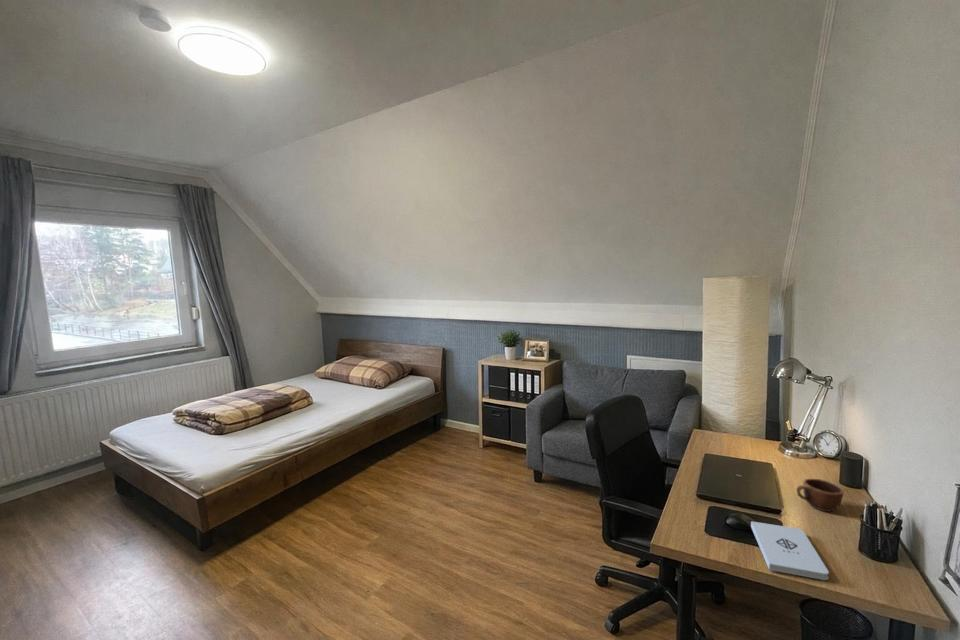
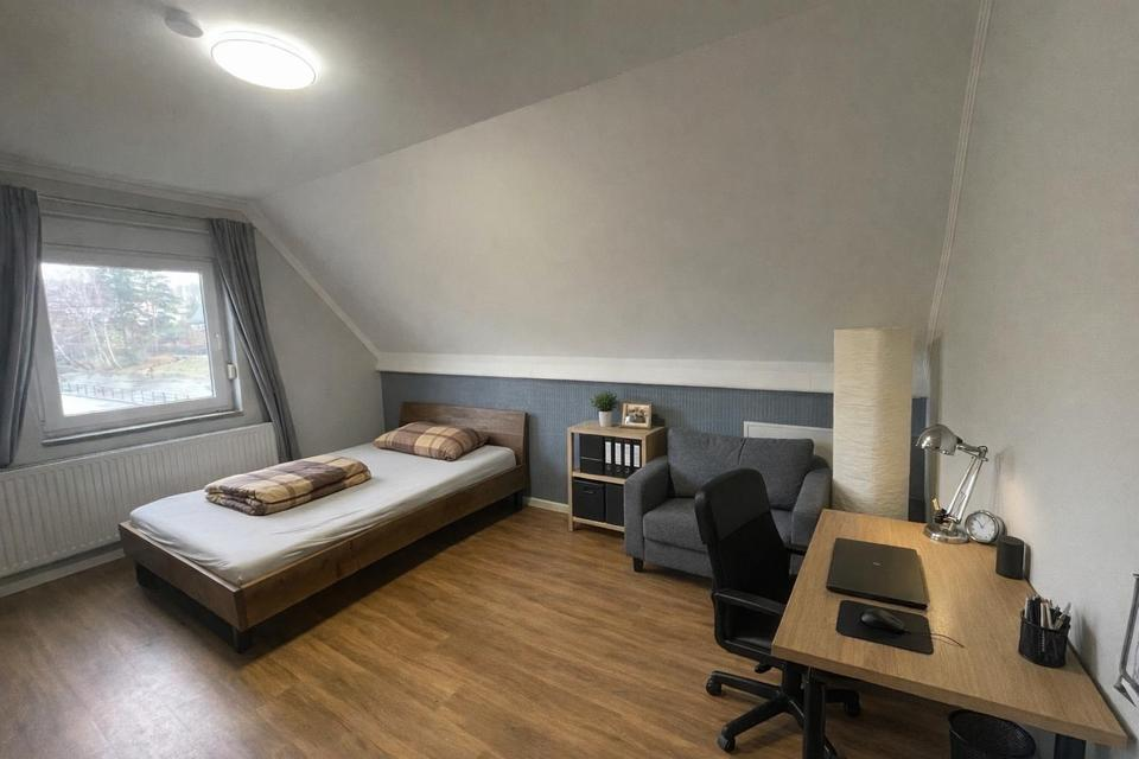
- mug [796,478,844,512]
- notepad [750,520,830,581]
